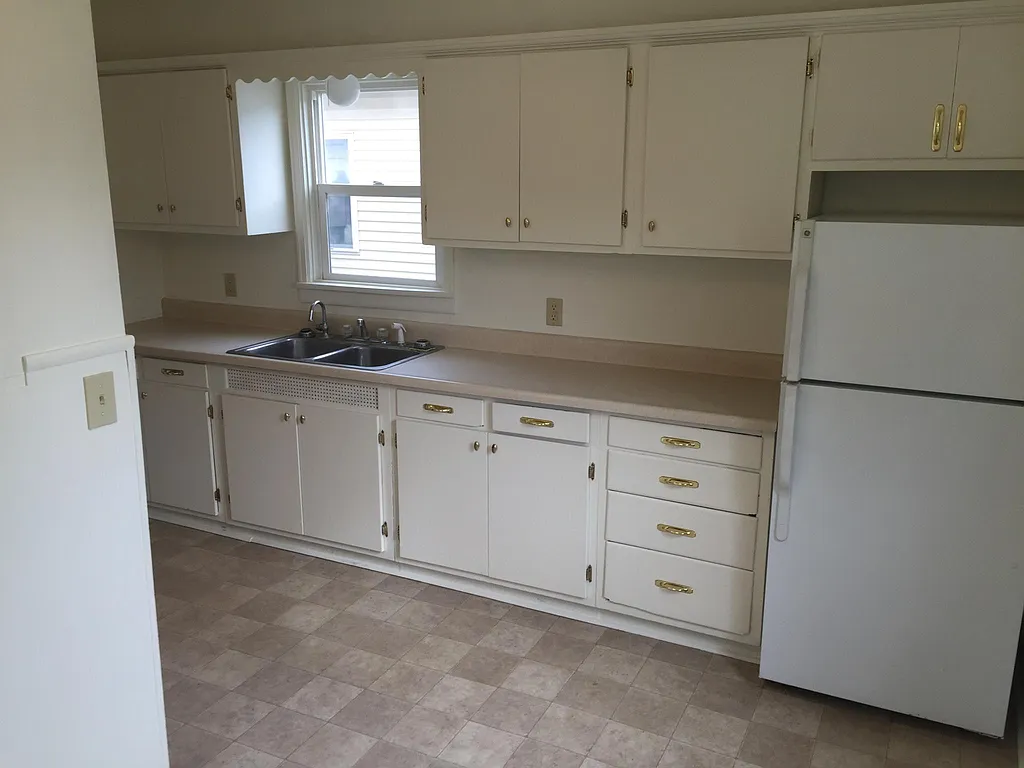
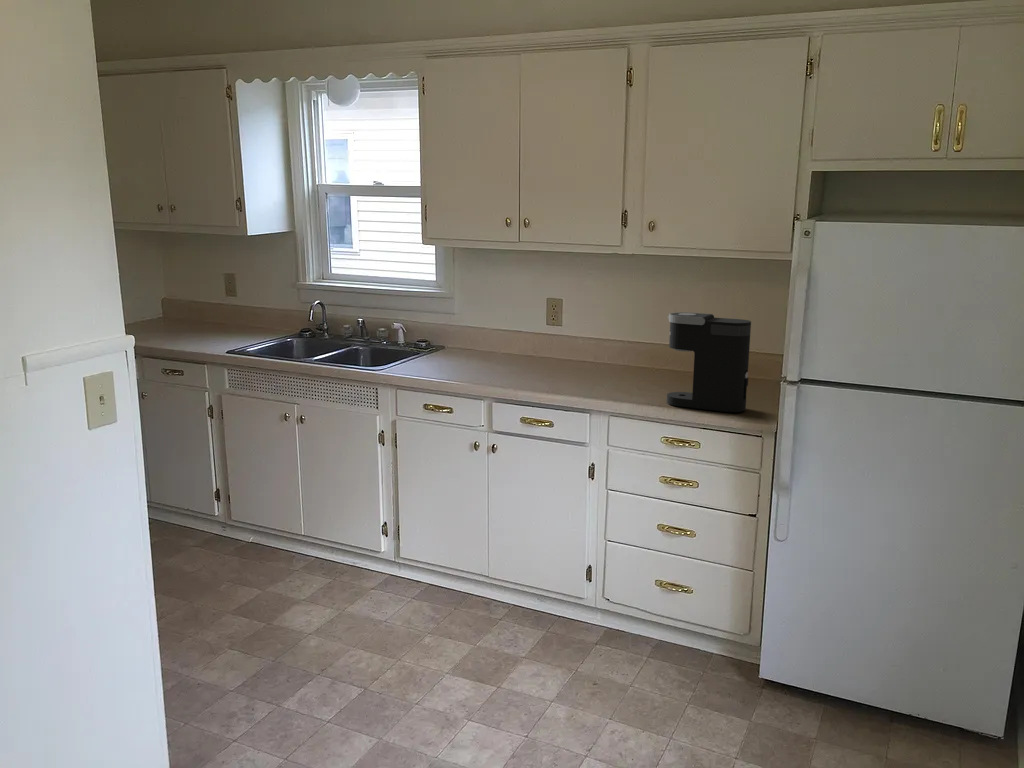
+ coffee maker [666,311,752,413]
